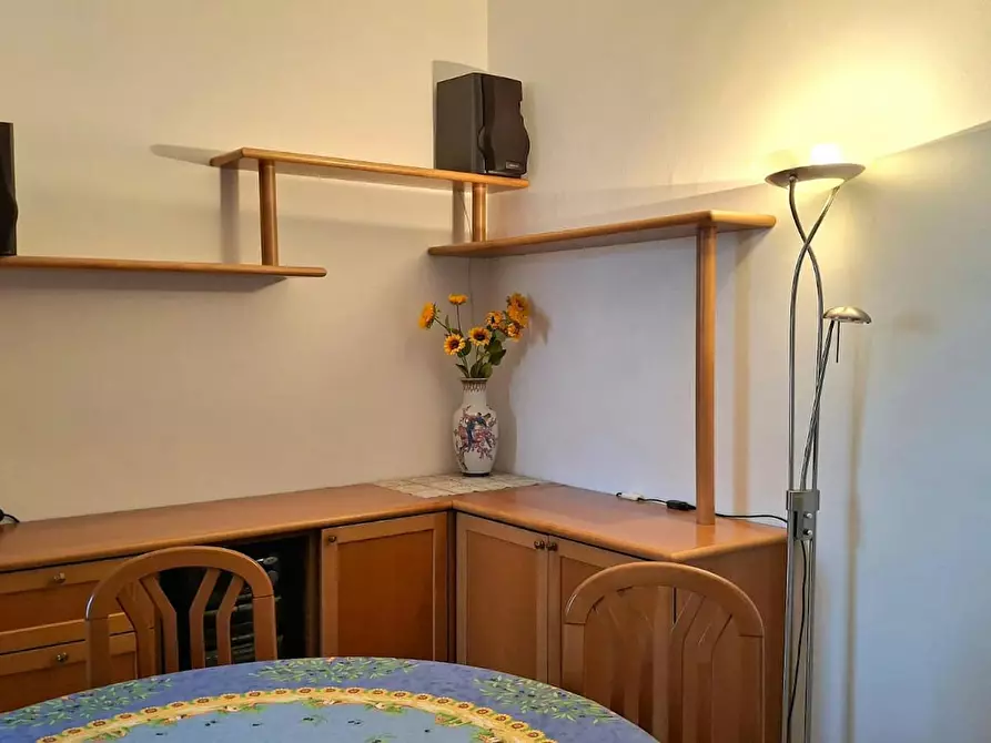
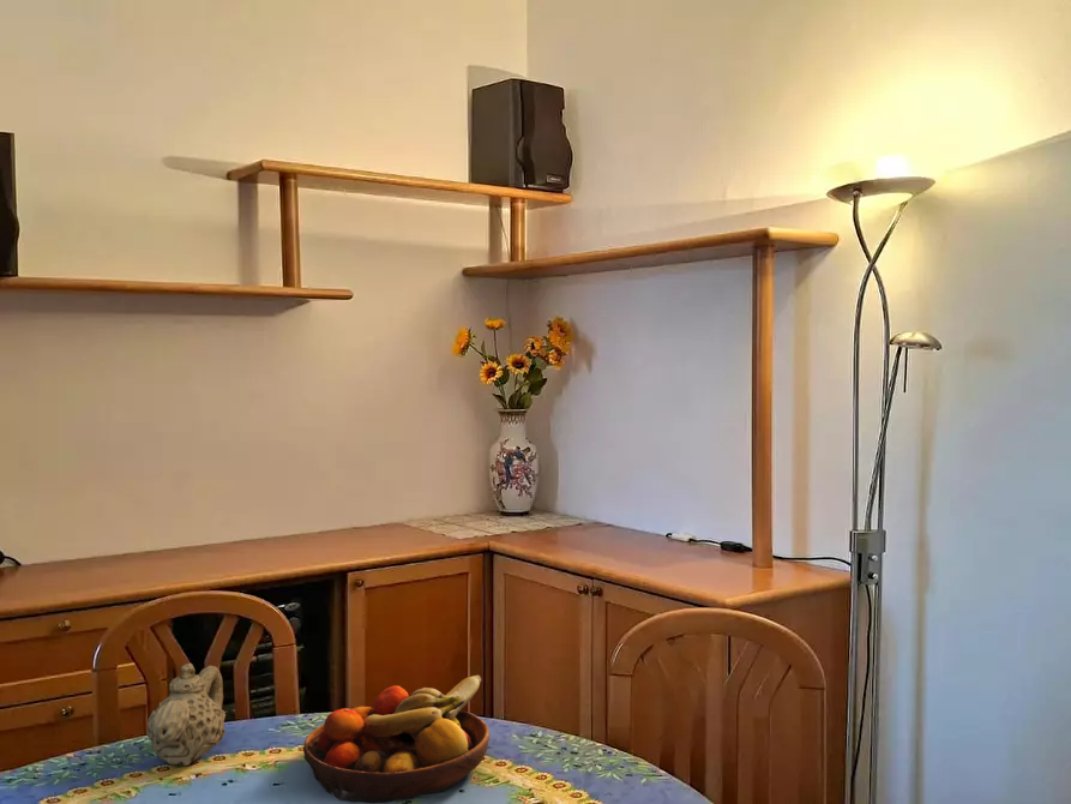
+ teapot [146,662,227,767]
+ fruit bowl [302,674,491,804]
